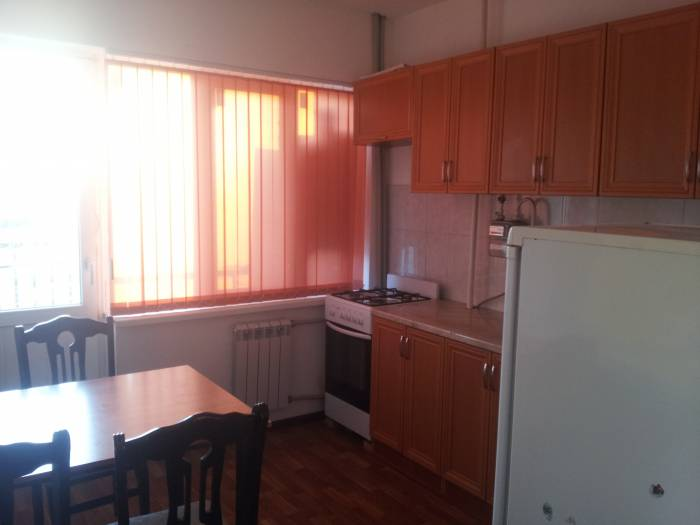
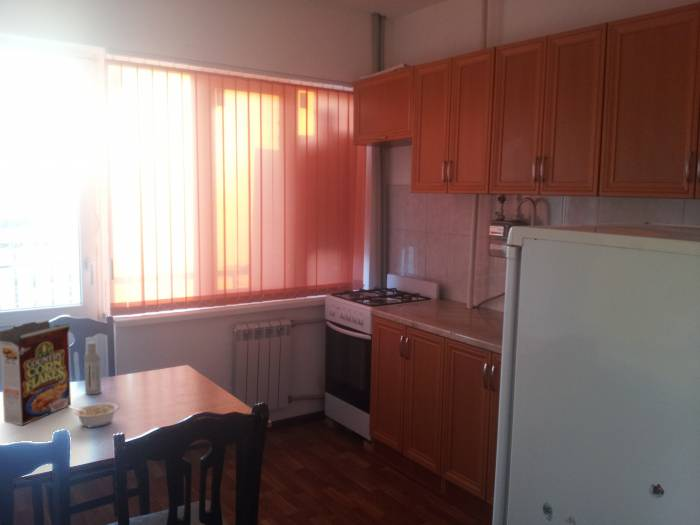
+ cereal box [0,319,72,426]
+ bottle [83,341,102,395]
+ legume [67,402,119,428]
